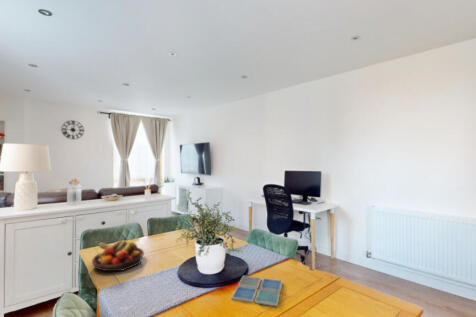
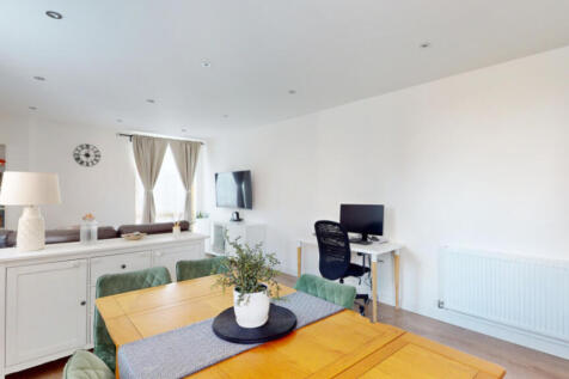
- drink coaster [230,275,283,307]
- fruit bowl [91,239,145,272]
